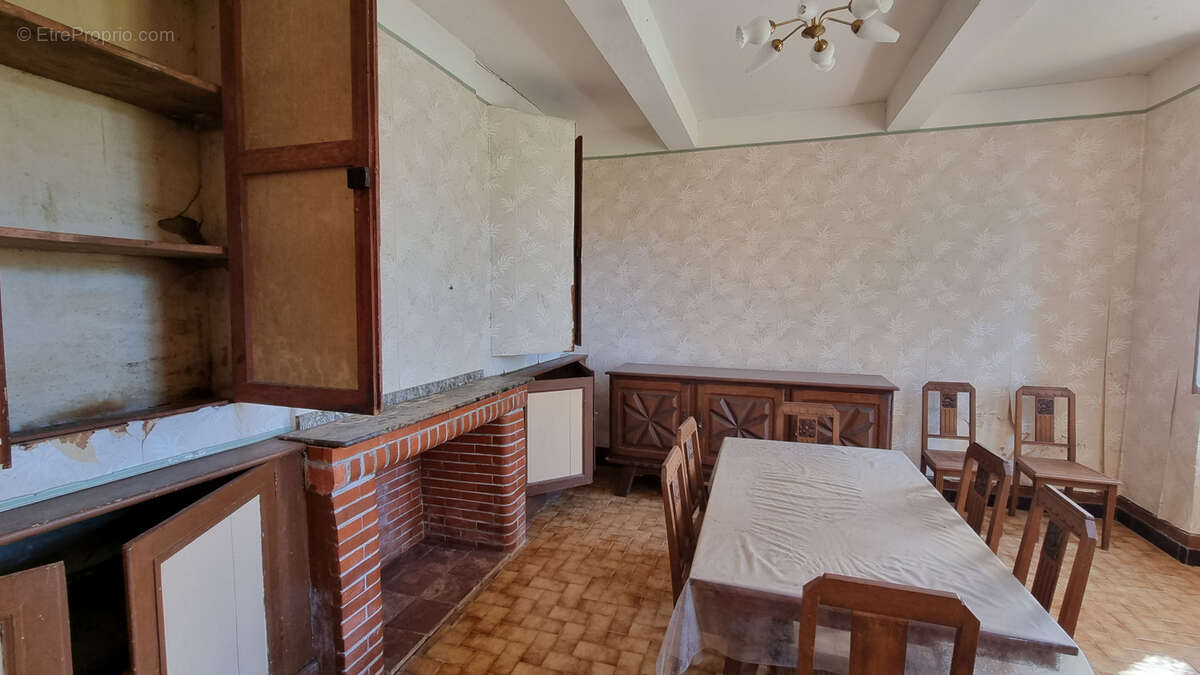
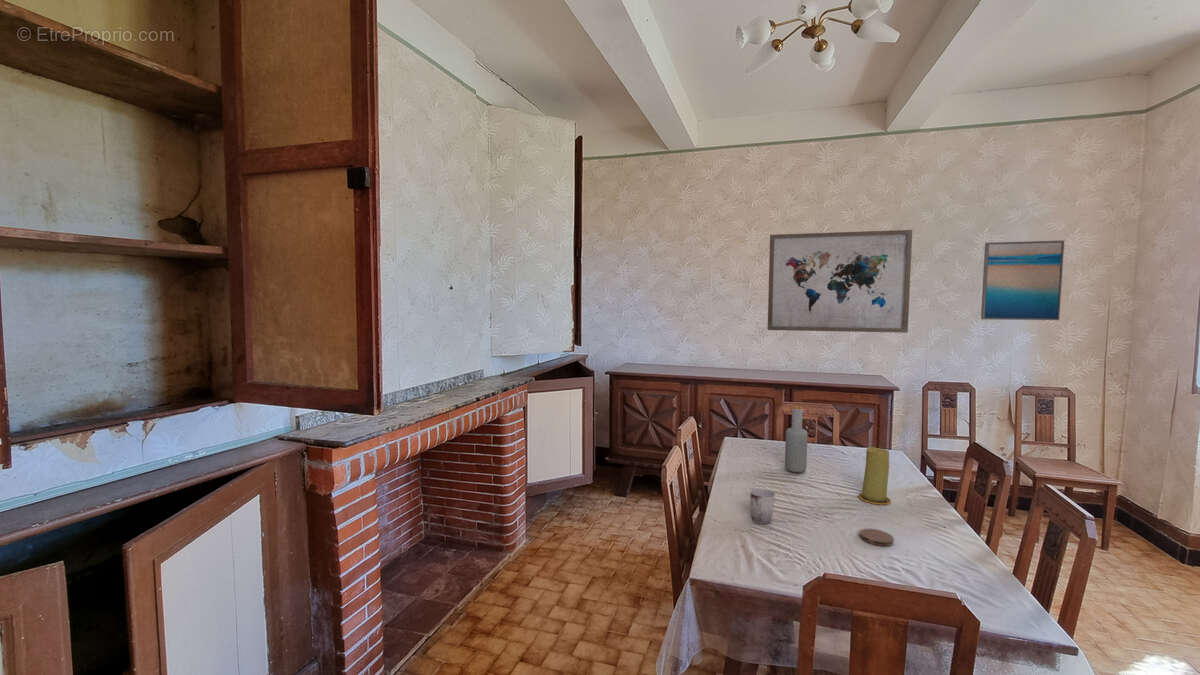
+ cup [749,487,776,525]
+ coaster [859,528,895,547]
+ candle [857,446,892,505]
+ bottle [784,405,808,473]
+ wall art [767,229,913,334]
+ wall art [980,240,1065,321]
